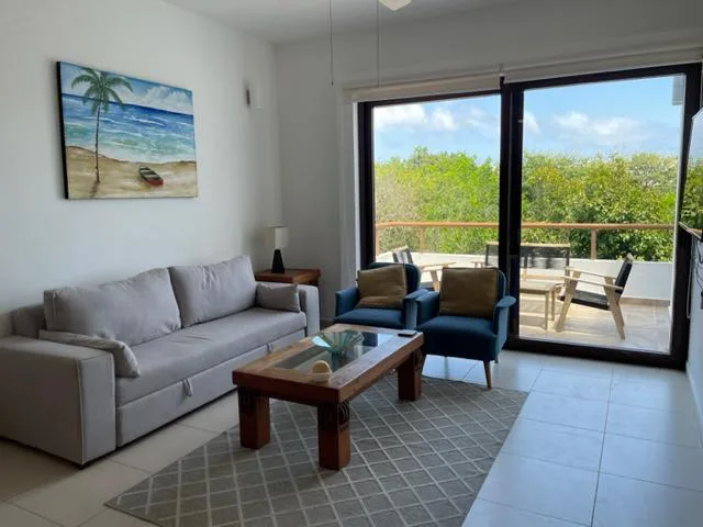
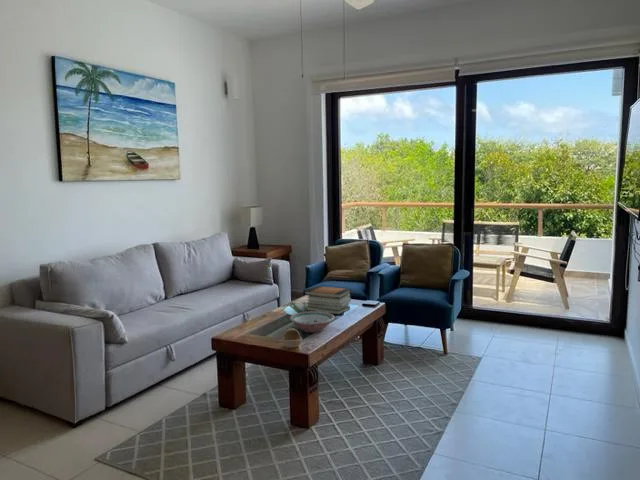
+ book stack [303,285,352,315]
+ bowl [289,310,335,333]
